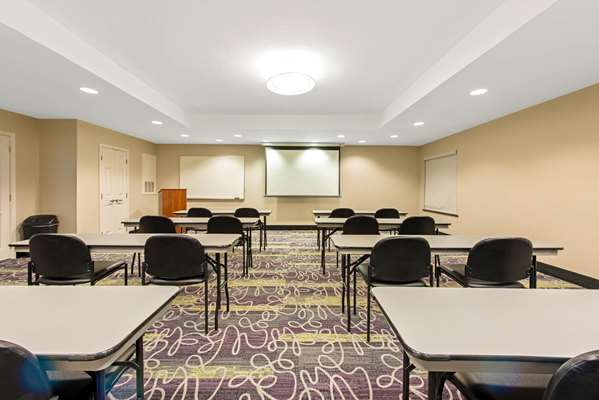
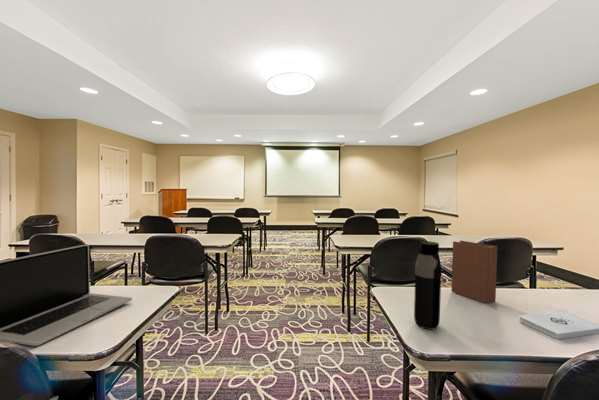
+ laptop [0,243,133,347]
+ water bottle [413,240,442,331]
+ notepad [518,310,599,340]
+ book [451,240,498,305]
